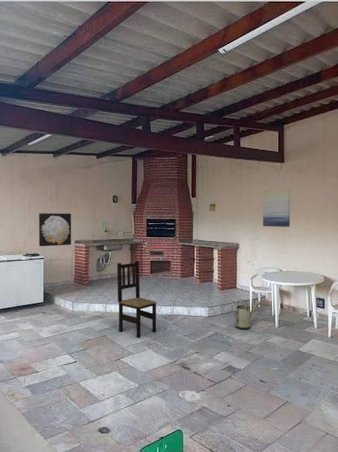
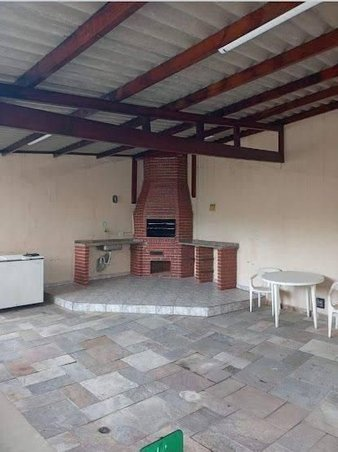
- dining chair [116,260,157,338]
- wall art [38,212,72,247]
- wall art [262,188,291,228]
- watering can [234,298,262,330]
